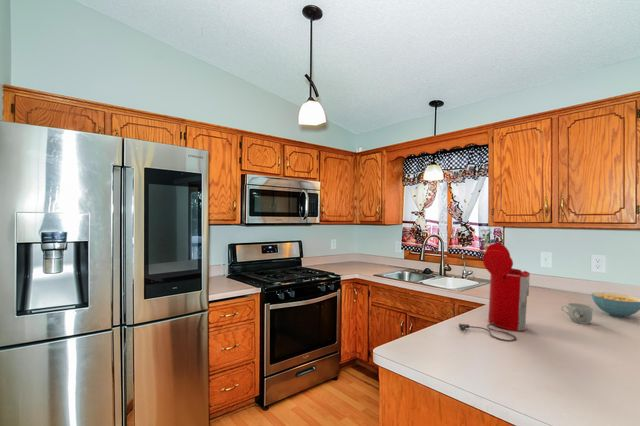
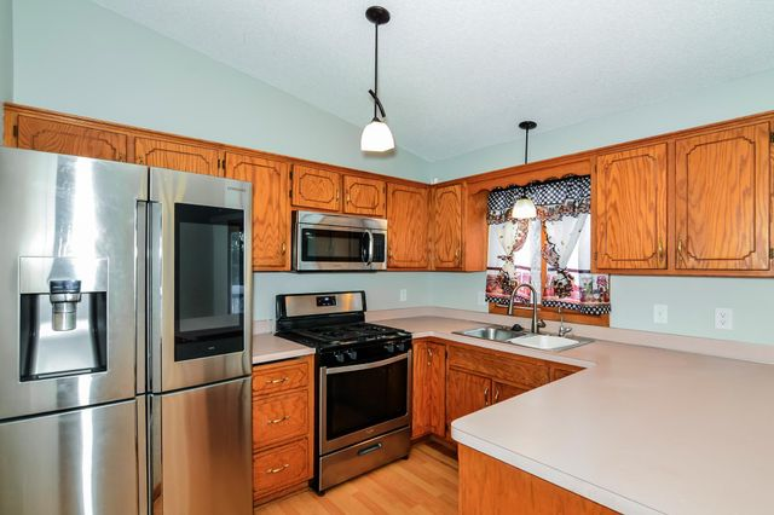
- mug [560,302,594,325]
- cereal bowl [591,291,640,318]
- coffee maker [458,241,531,342]
